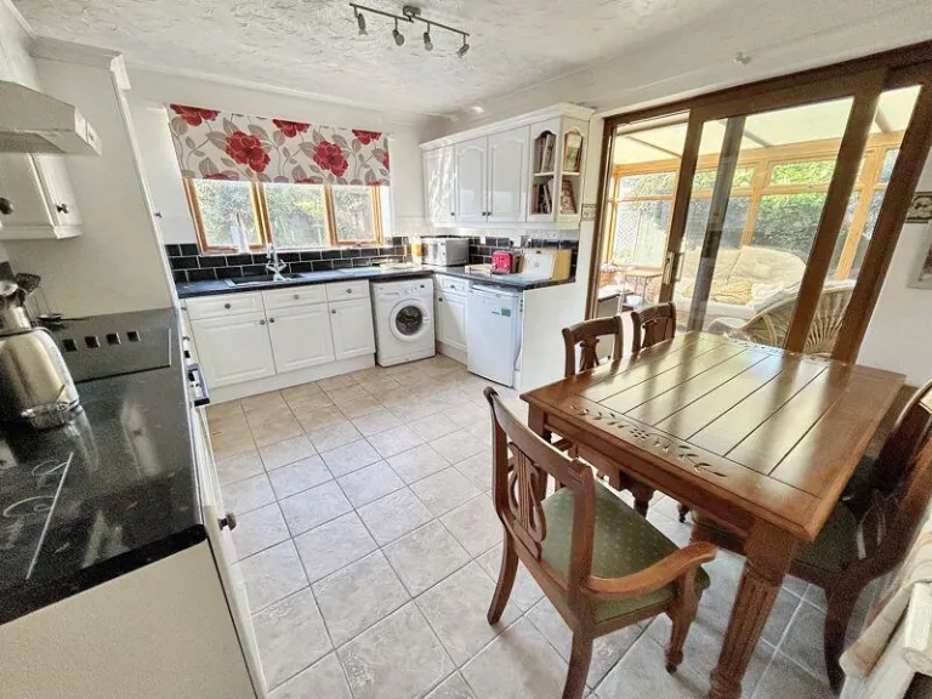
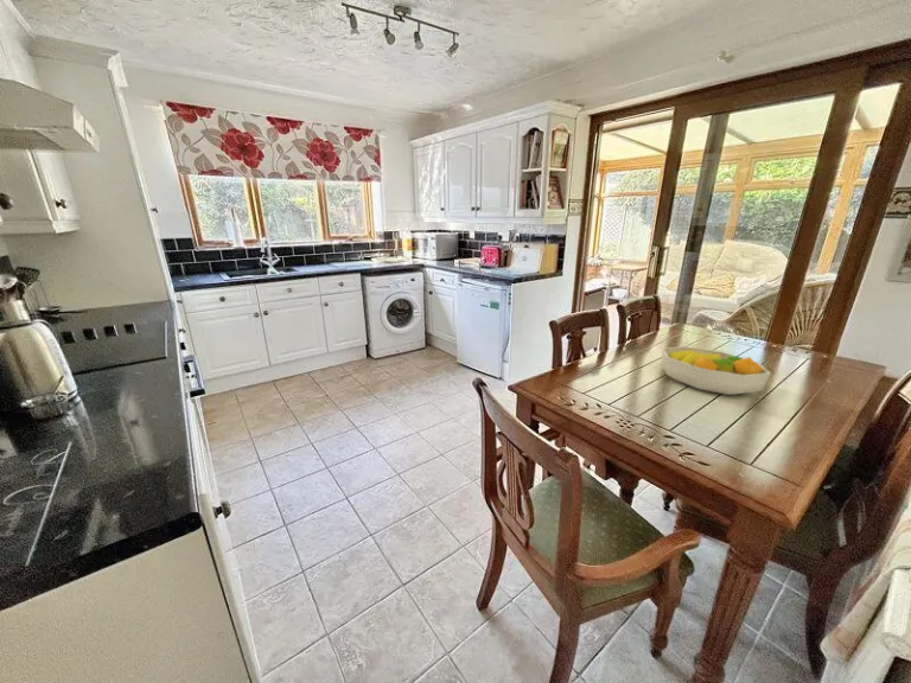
+ fruit bowl [661,345,772,396]
